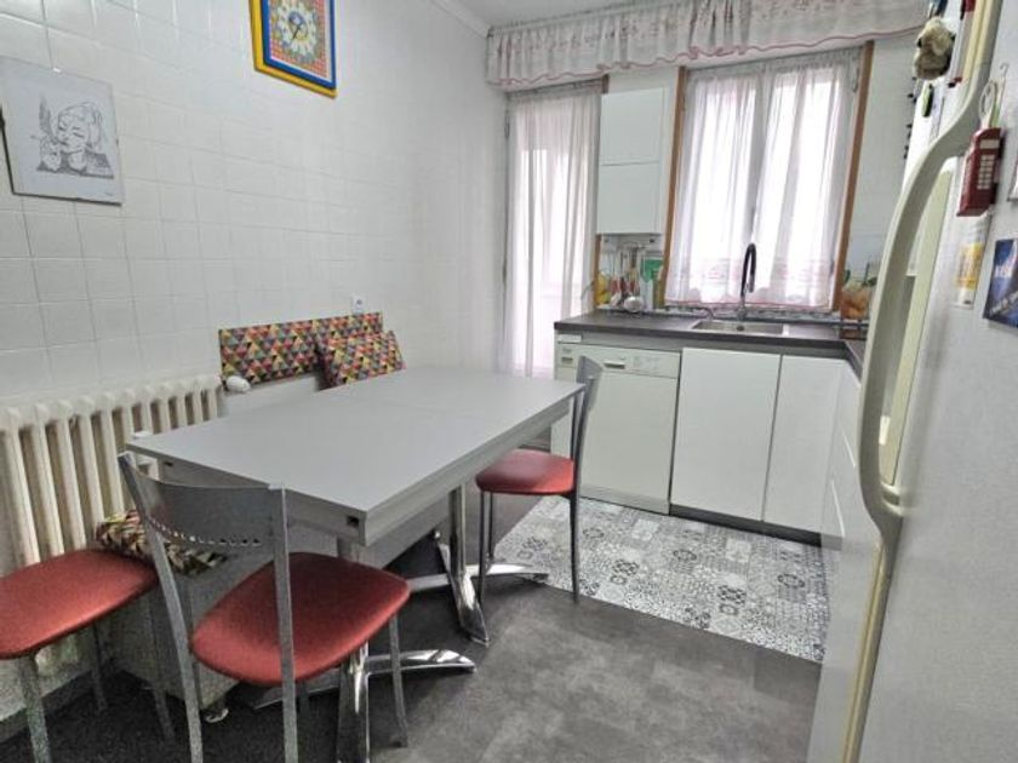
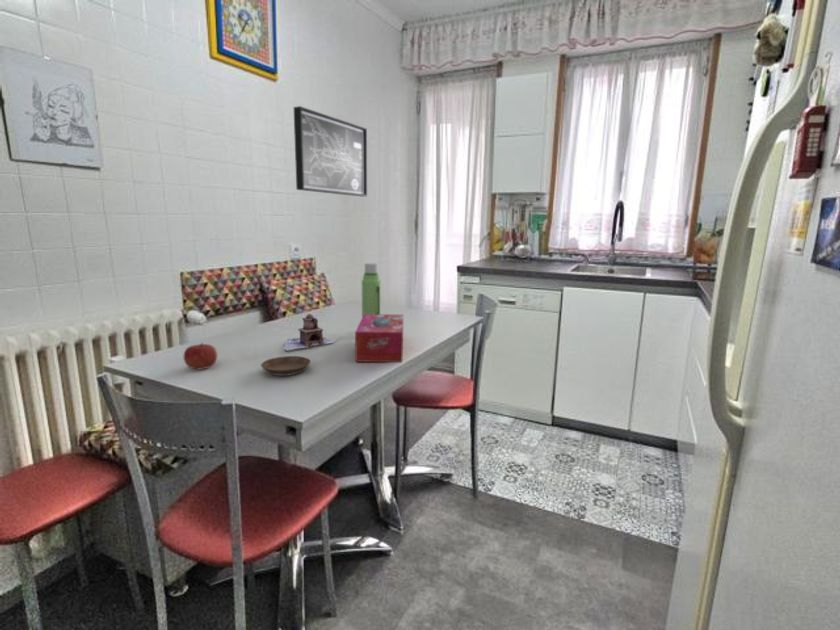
+ saucer [260,355,312,377]
+ wall art [293,105,368,197]
+ teapot [283,313,336,352]
+ tissue box [354,313,404,363]
+ fruit [183,342,218,370]
+ water bottle [361,262,381,318]
